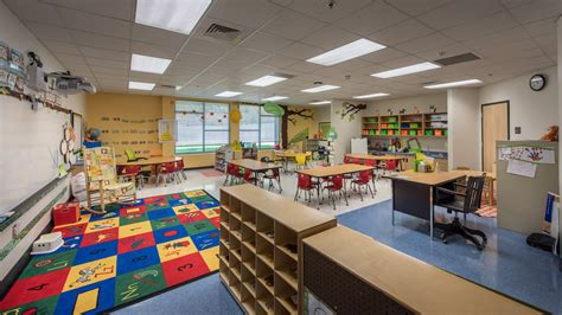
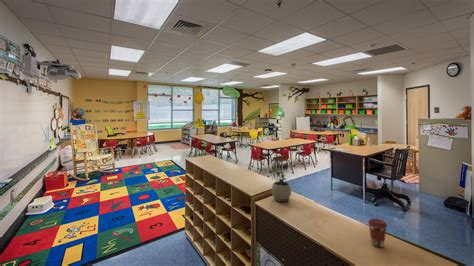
+ potted plant [270,153,292,203]
+ coffee cup [367,217,389,248]
